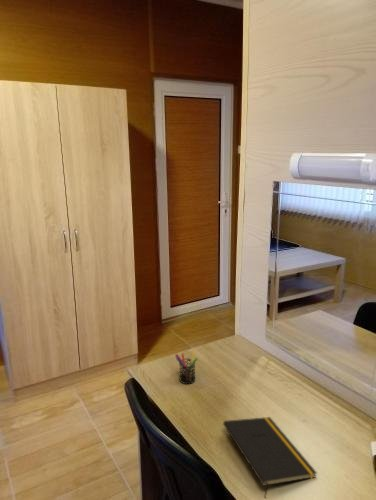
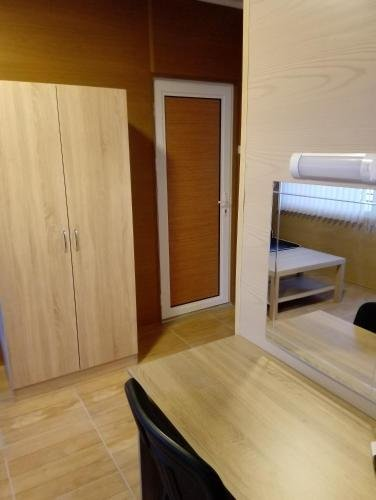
- notepad [222,416,318,499]
- pen holder [174,348,199,385]
